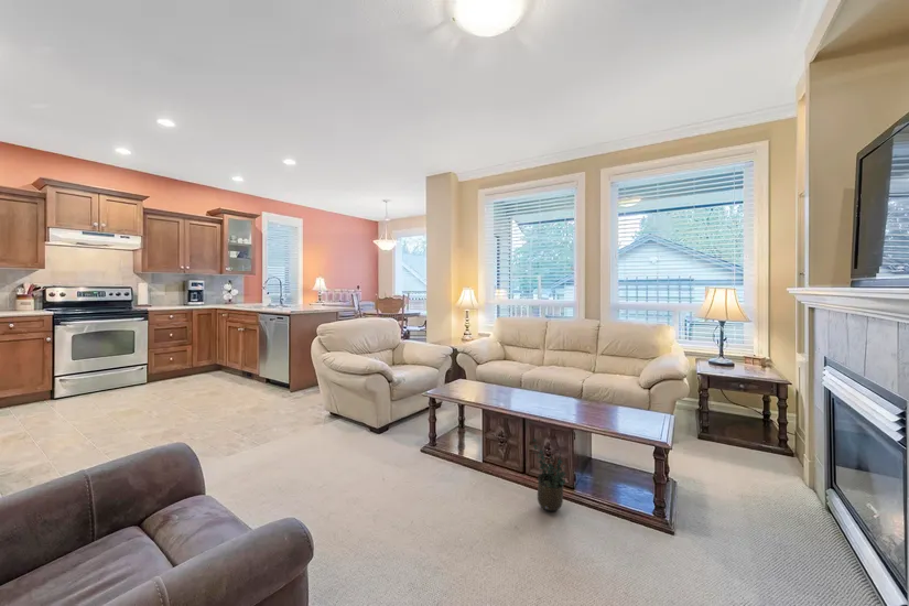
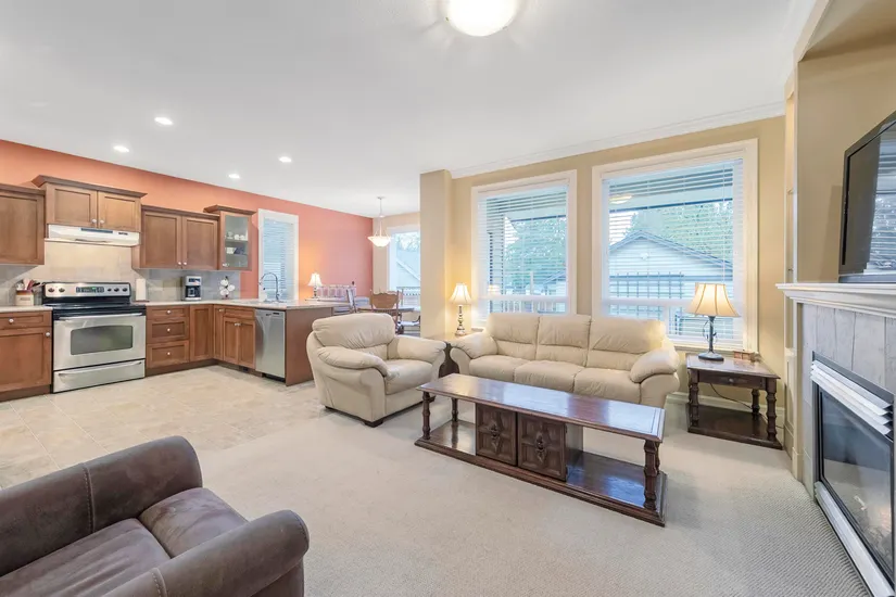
- potted plant [531,437,569,513]
